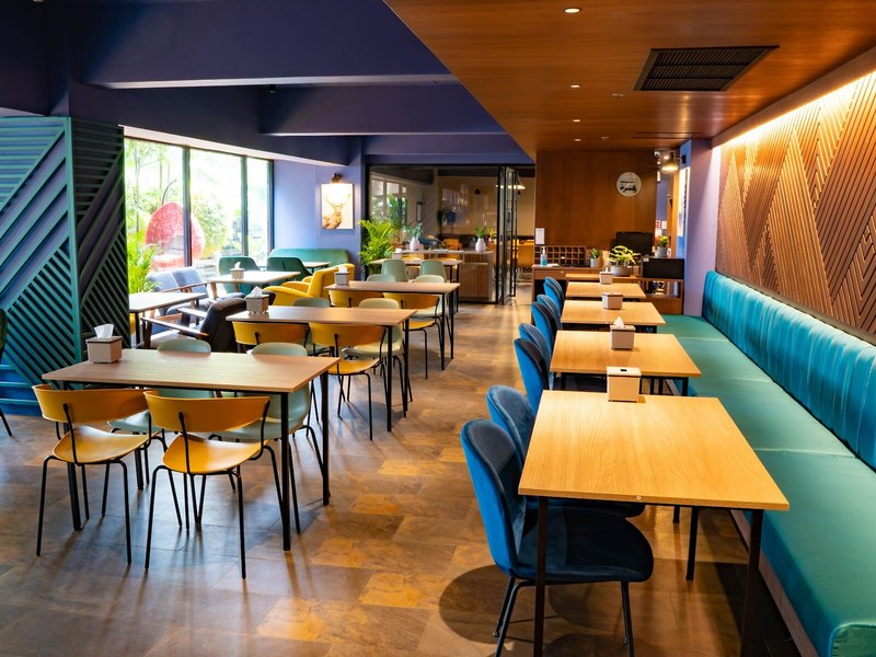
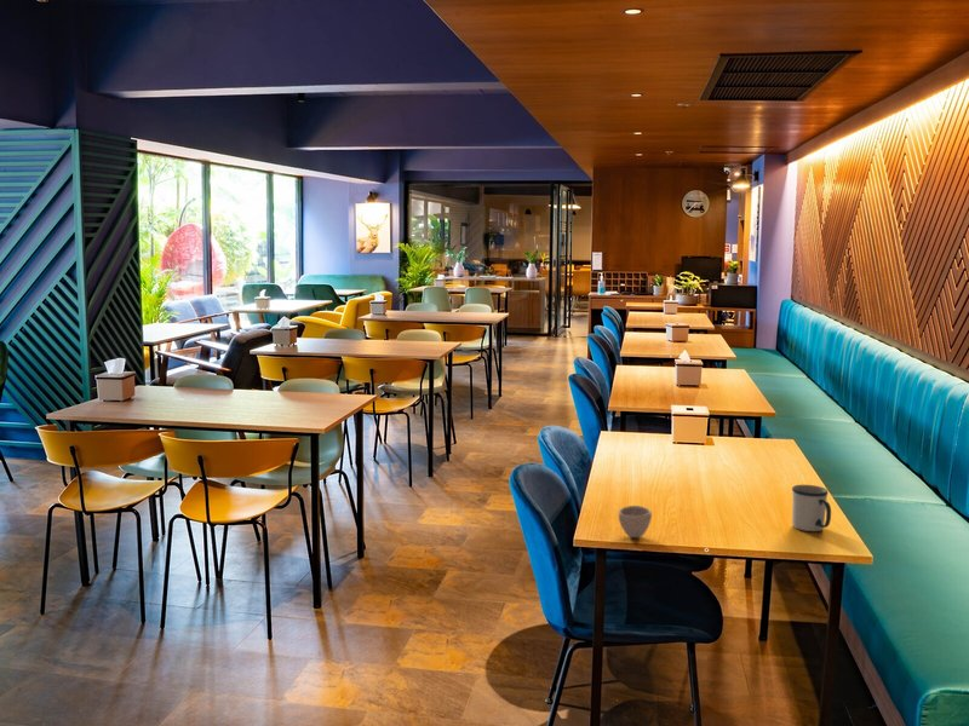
+ cup [618,505,653,538]
+ mug [791,484,832,532]
